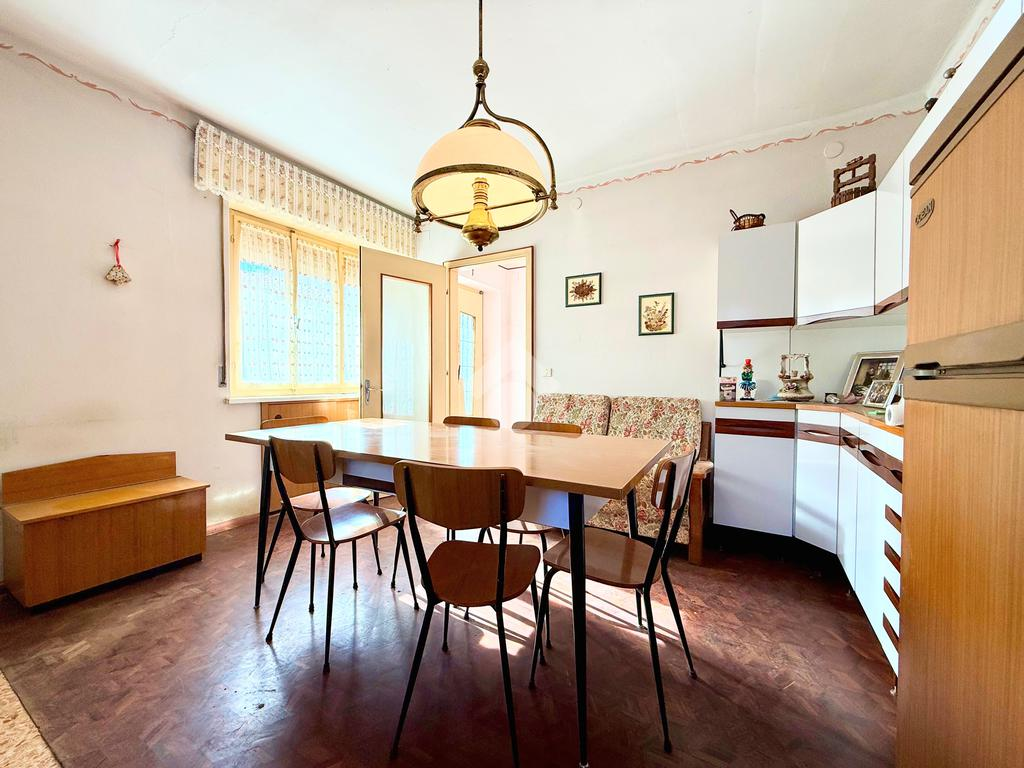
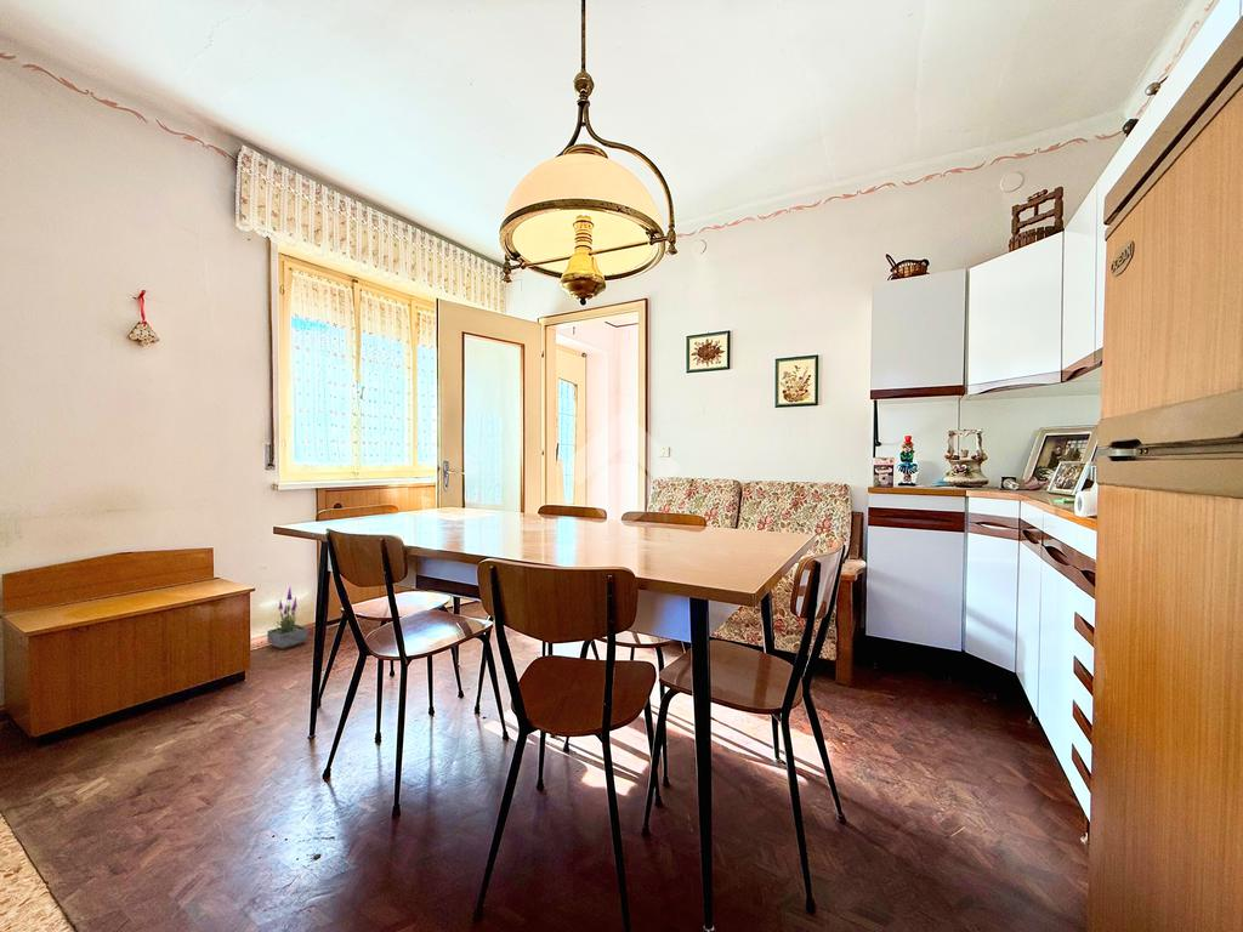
+ potted plant [266,587,308,650]
